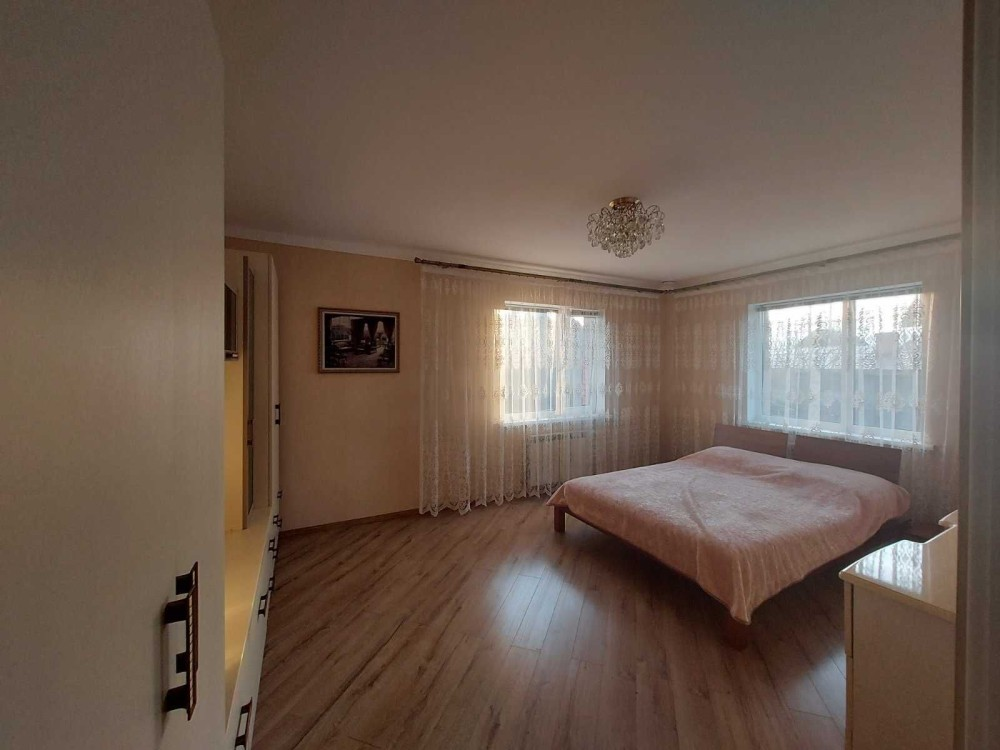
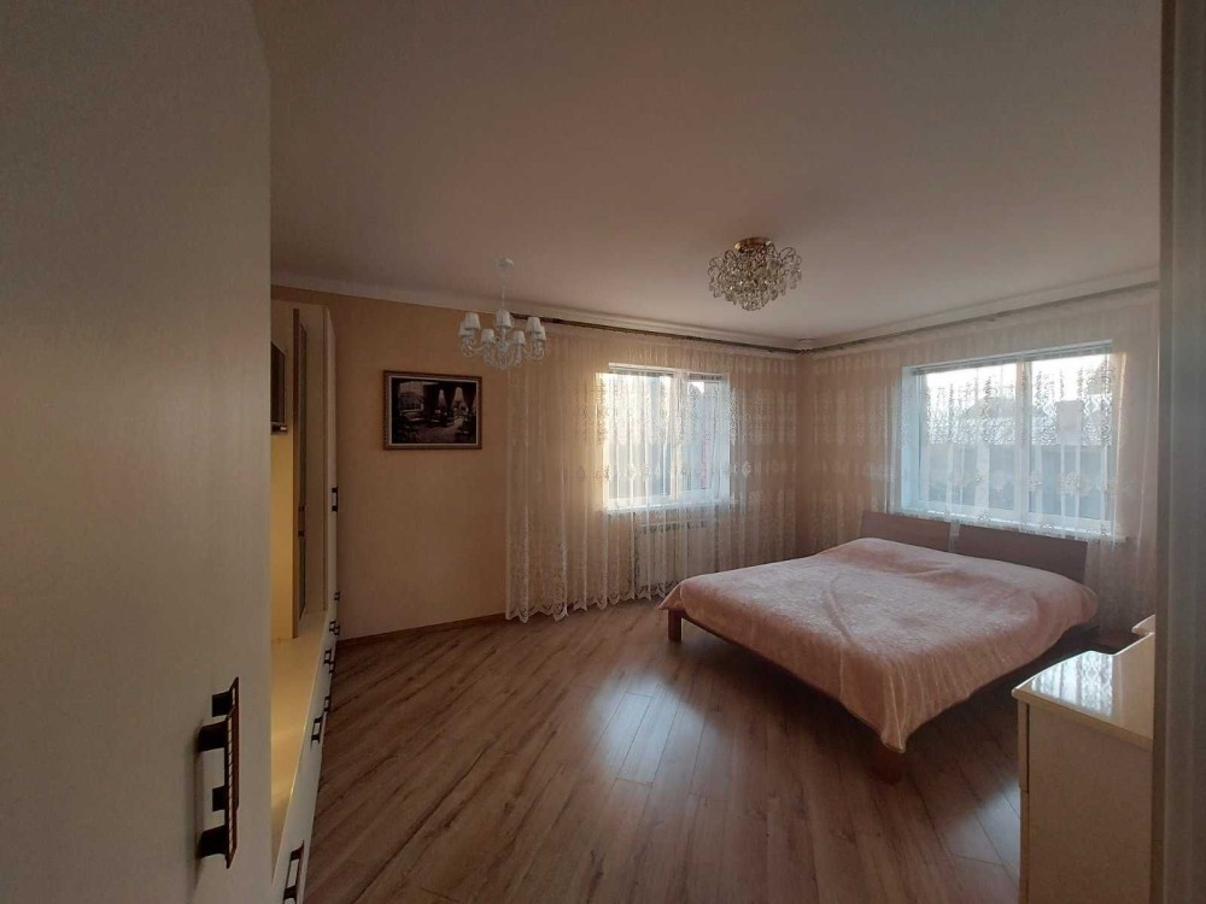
+ chandelier [457,257,549,371]
